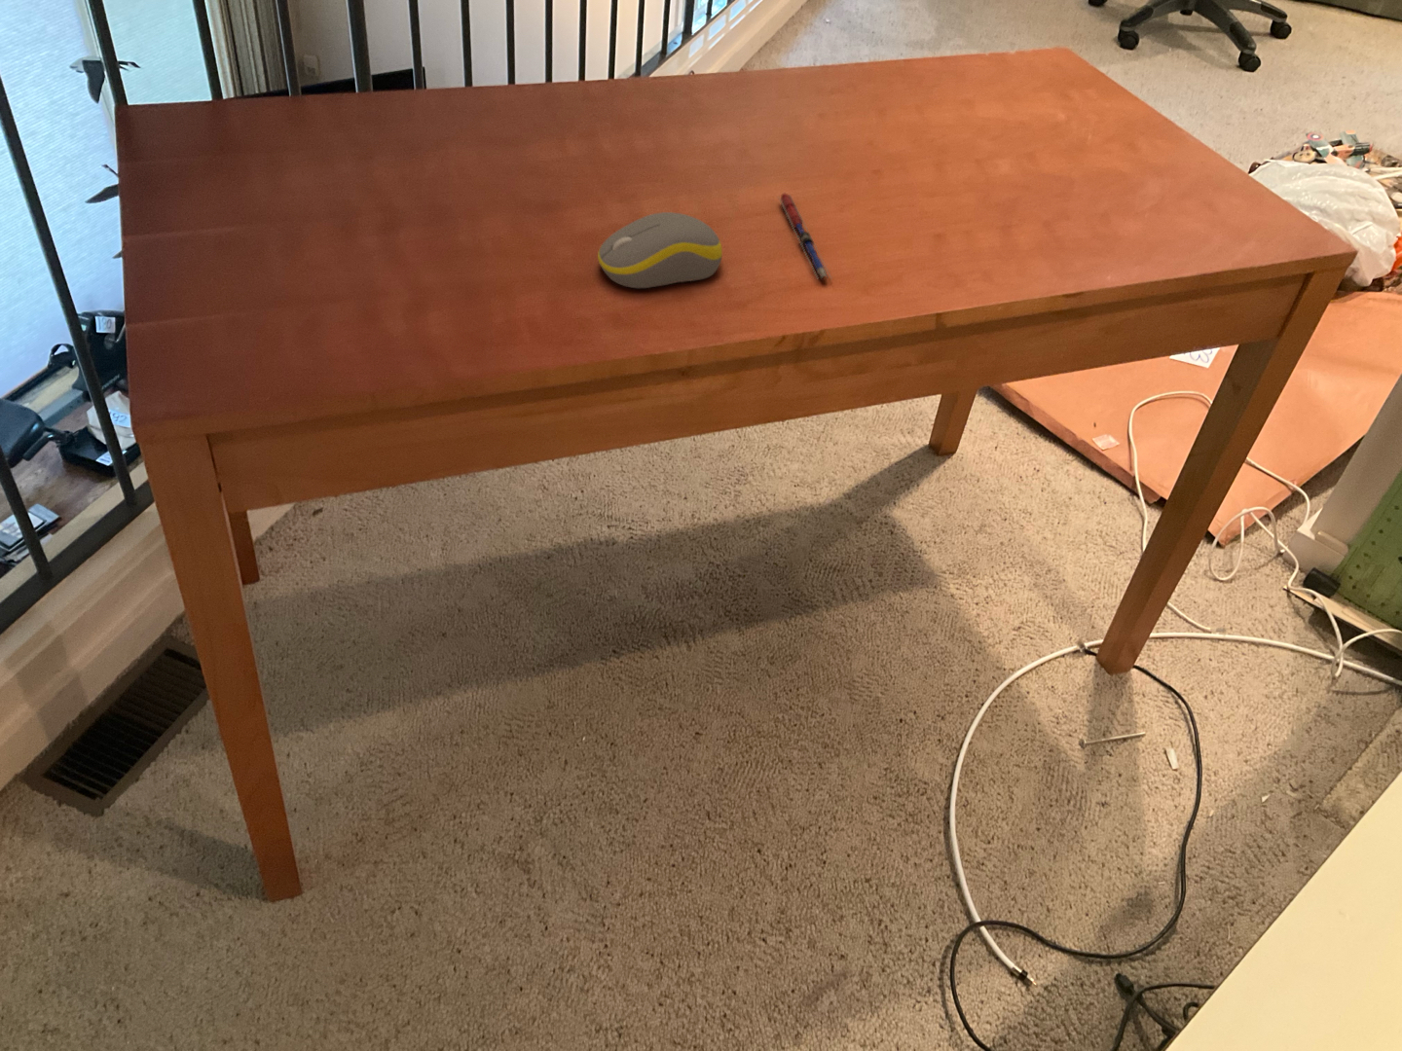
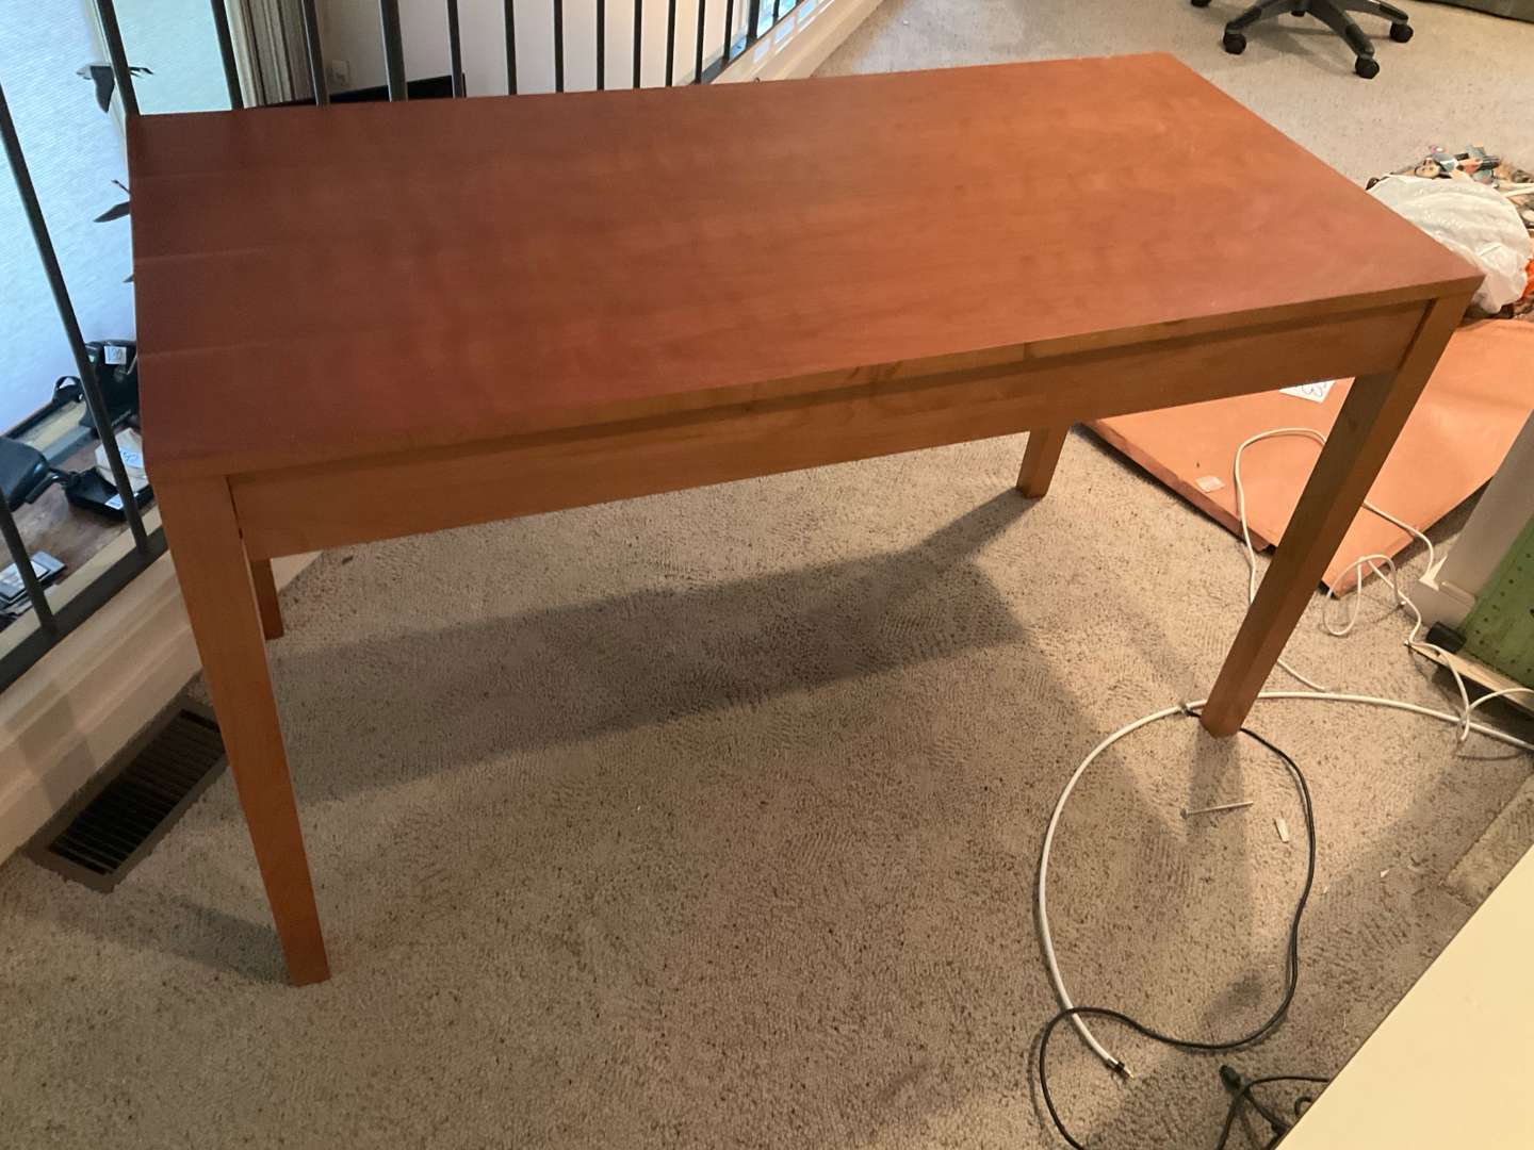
- computer mouse [597,211,723,289]
- pen [777,193,832,280]
